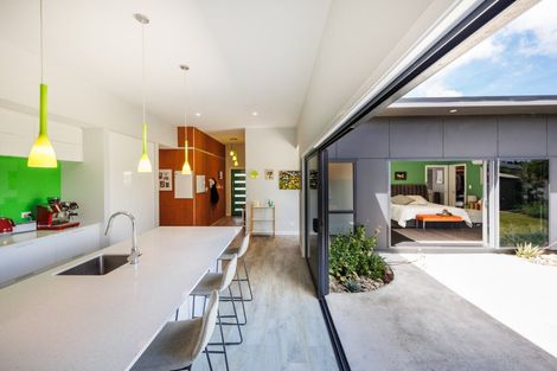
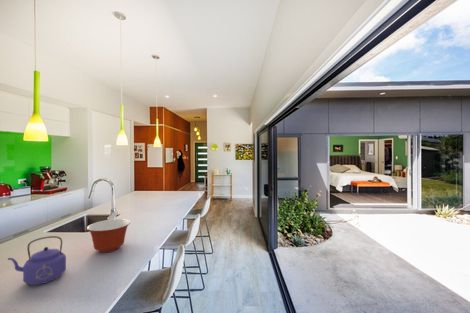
+ kettle [7,235,67,286]
+ mixing bowl [86,218,131,253]
